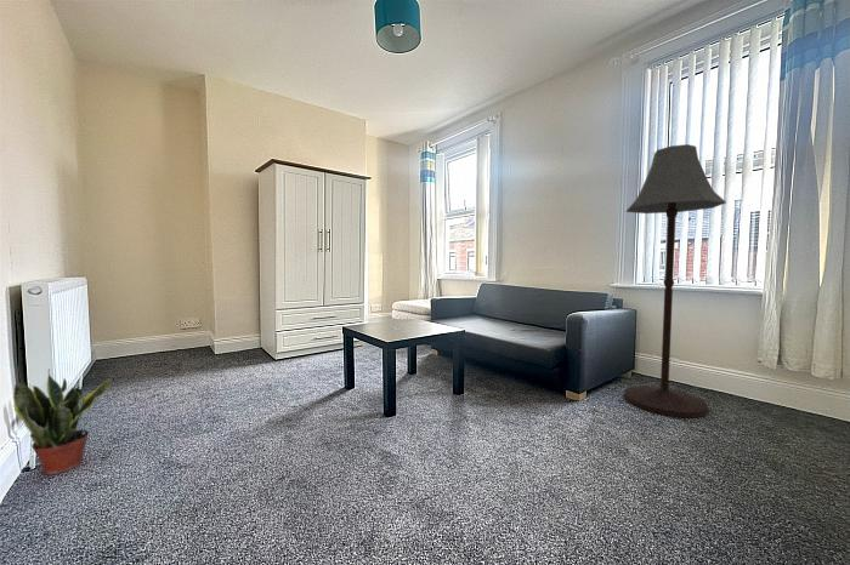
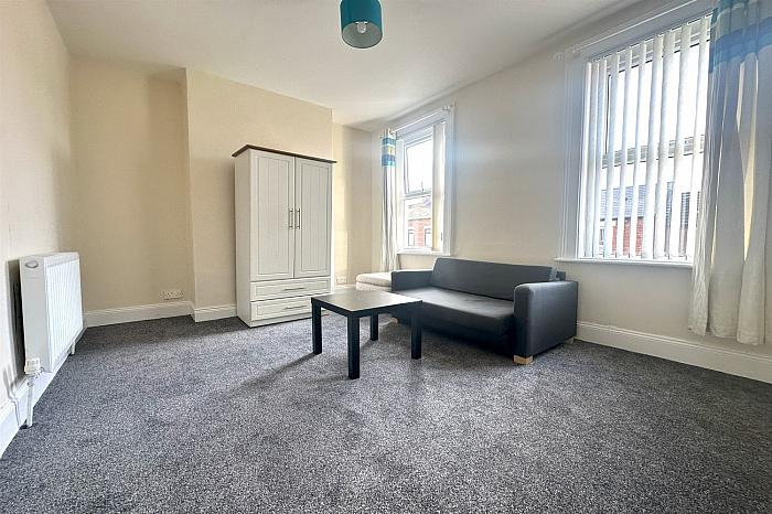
- floor lamp [623,143,727,418]
- potted plant [12,367,113,475]
